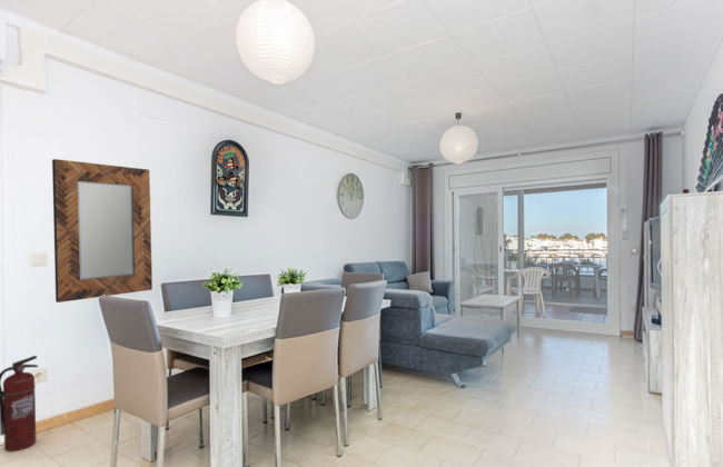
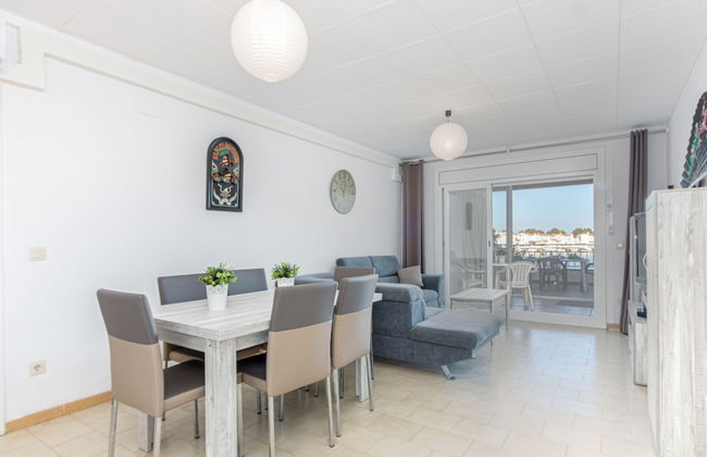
- fire extinguisher [0,355,39,453]
- home mirror [51,158,153,304]
